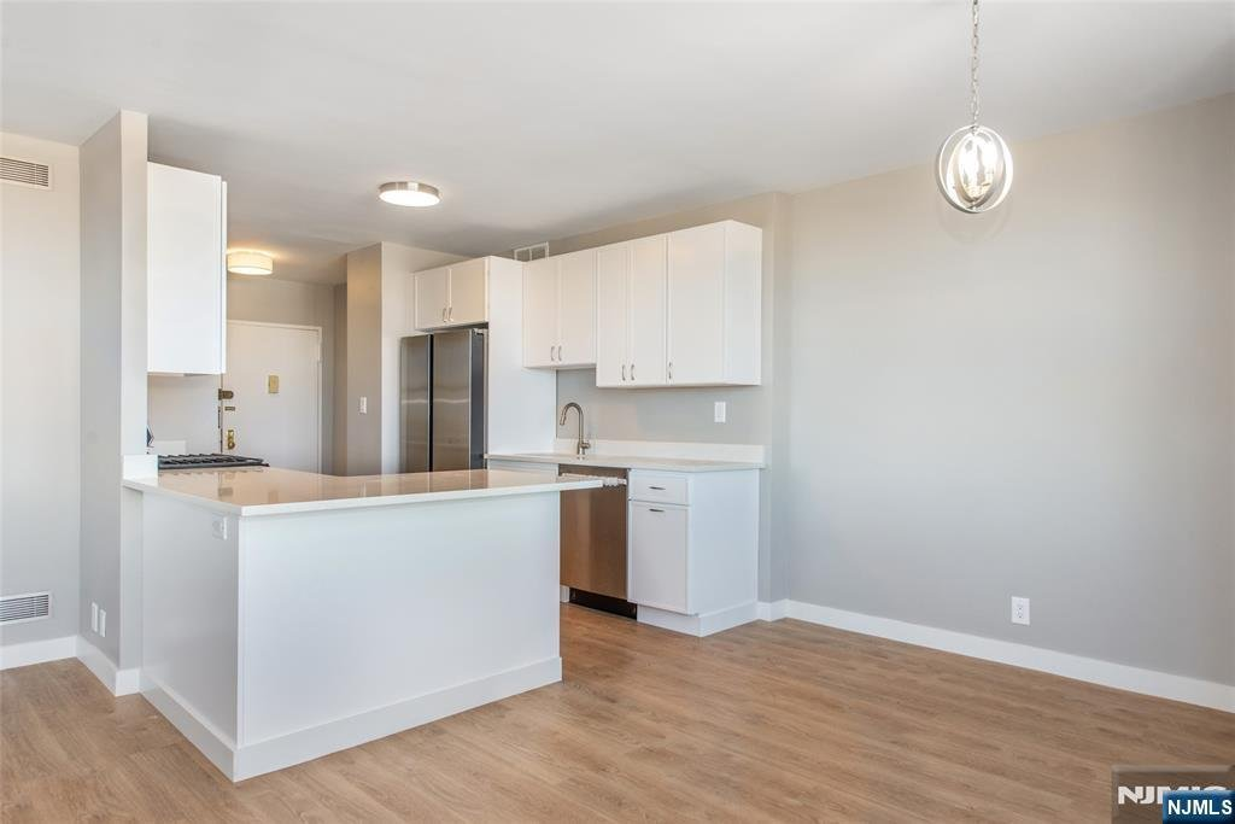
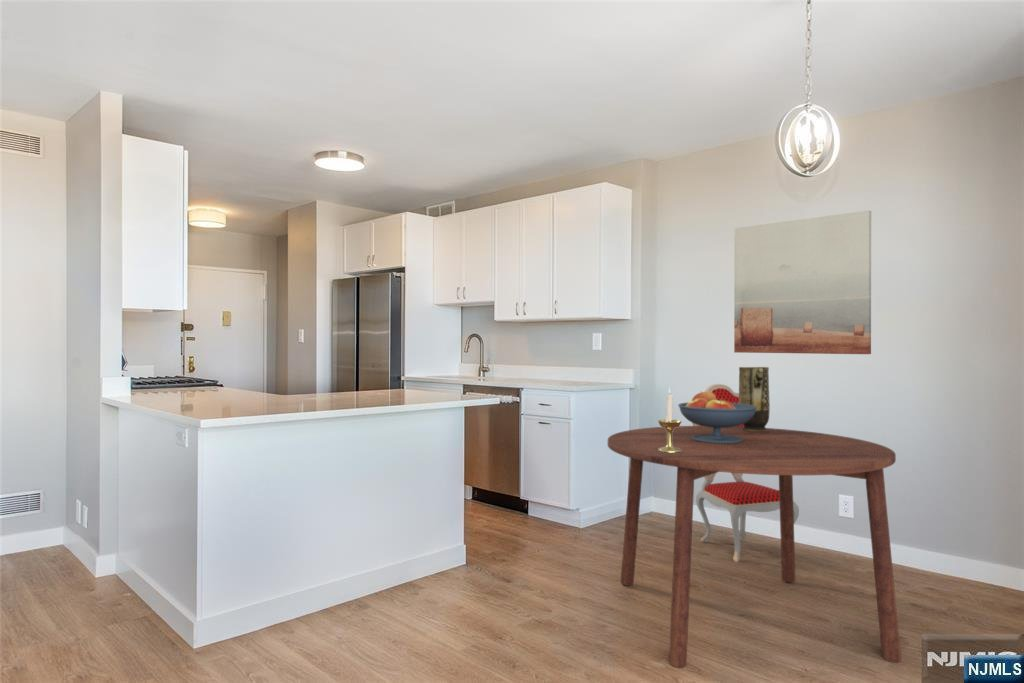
+ vase [738,366,771,431]
+ dining chair [690,383,800,563]
+ wall art [733,210,872,355]
+ fruit bowl [677,390,757,443]
+ candlestick [657,386,683,453]
+ dining table [607,425,902,669]
